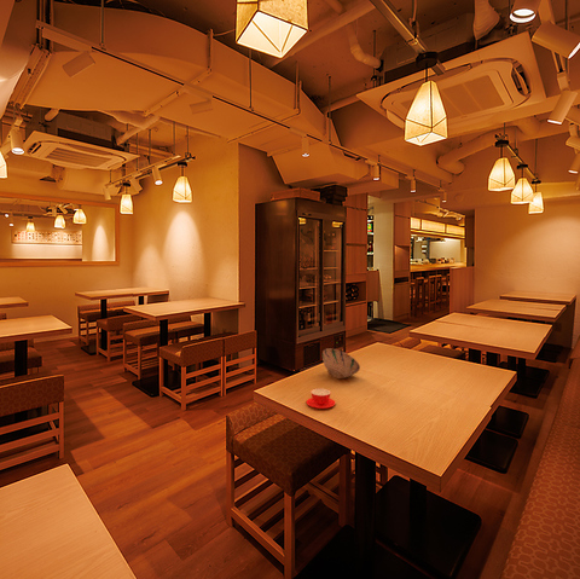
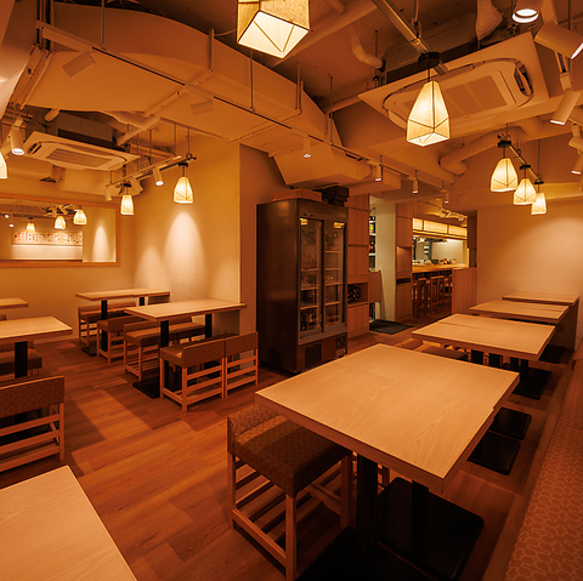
- teacup [306,387,336,410]
- bowl [321,347,361,380]
